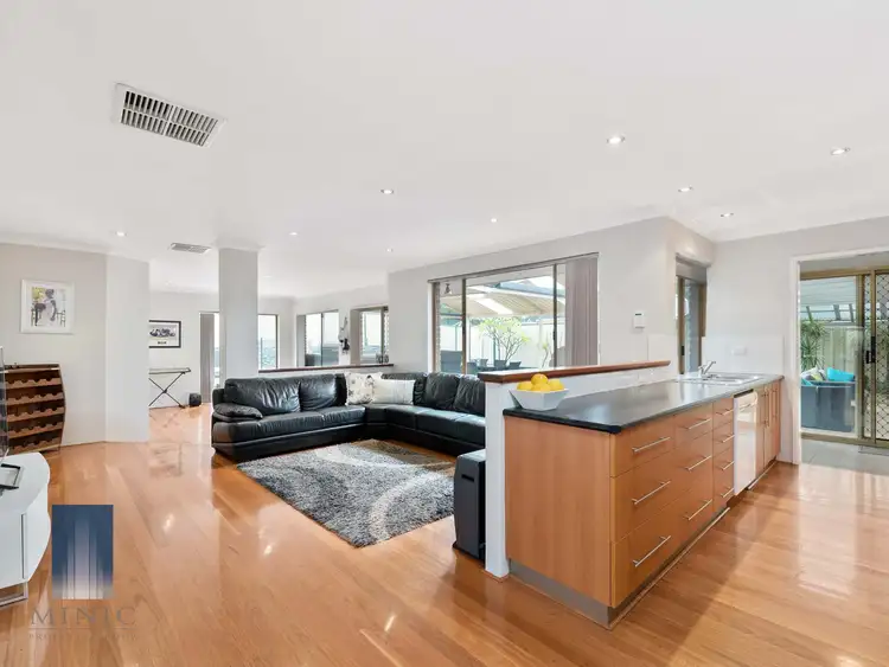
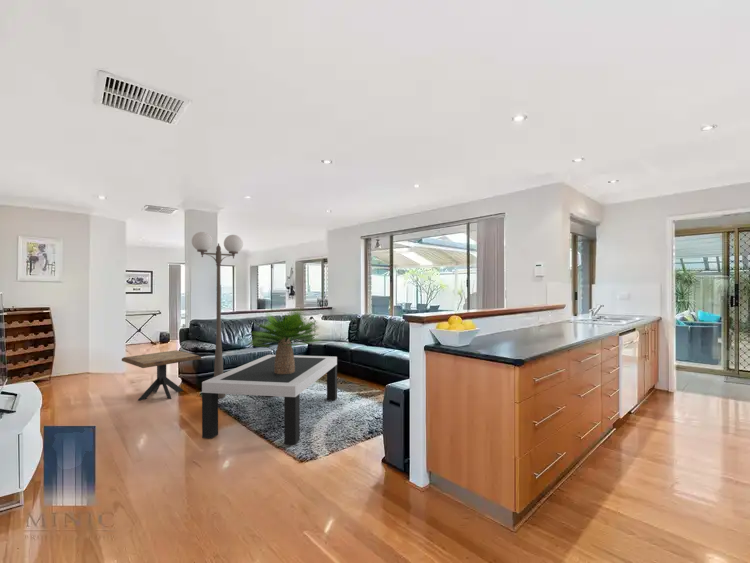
+ floor lamp [191,231,244,399]
+ coffee table [201,354,338,445]
+ side table [121,349,202,401]
+ potted plant [246,306,323,374]
